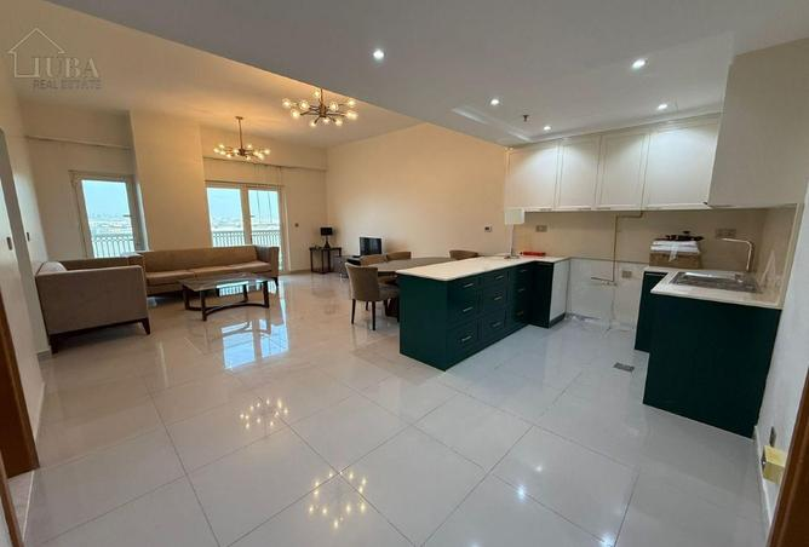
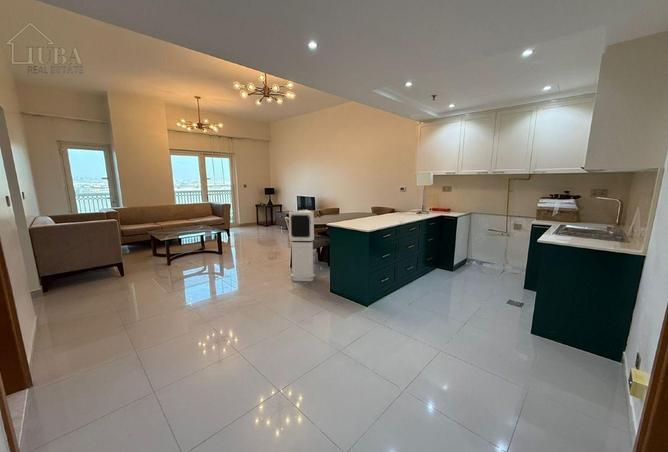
+ air purifier [288,209,316,282]
